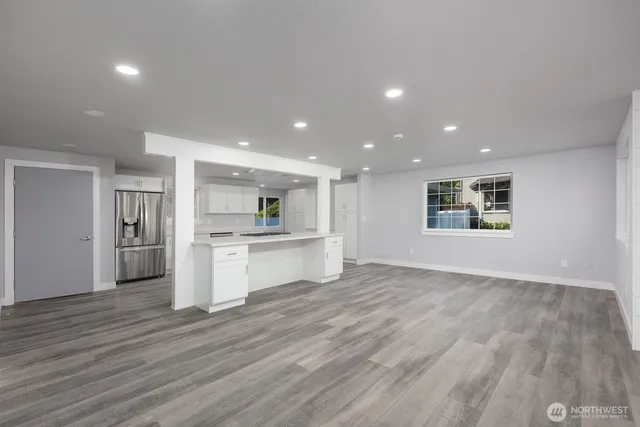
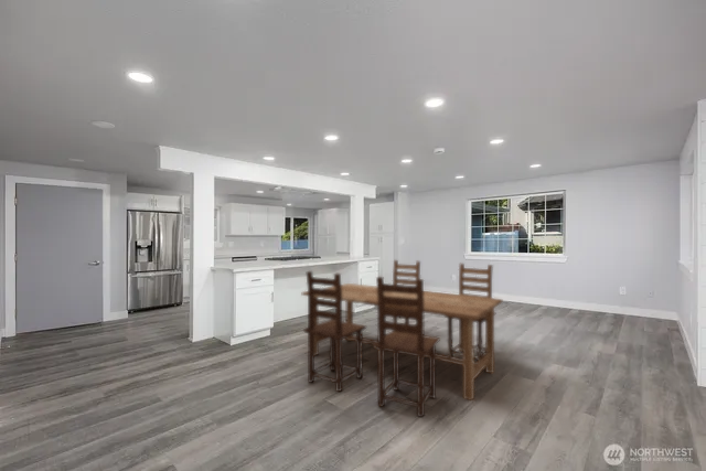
+ dining table [301,259,503,418]
